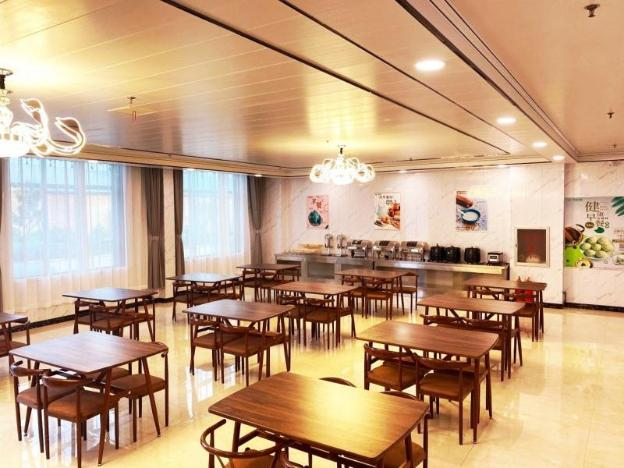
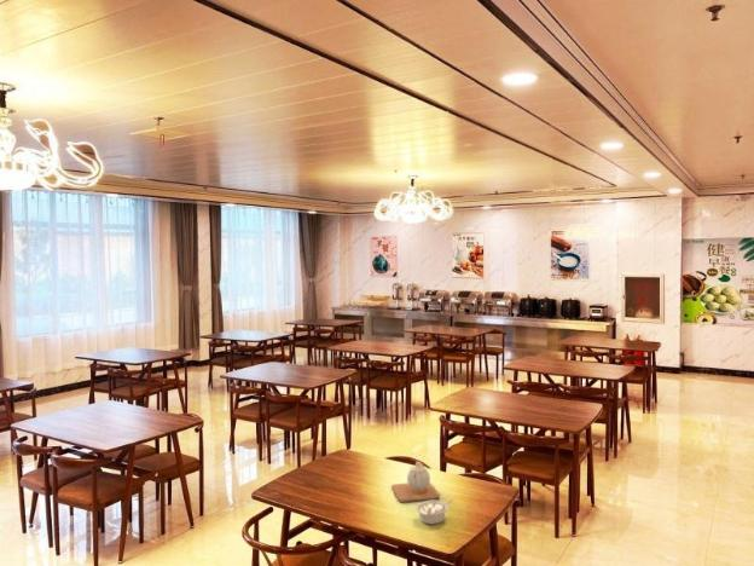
+ teapot [390,461,441,503]
+ legume [414,498,454,525]
